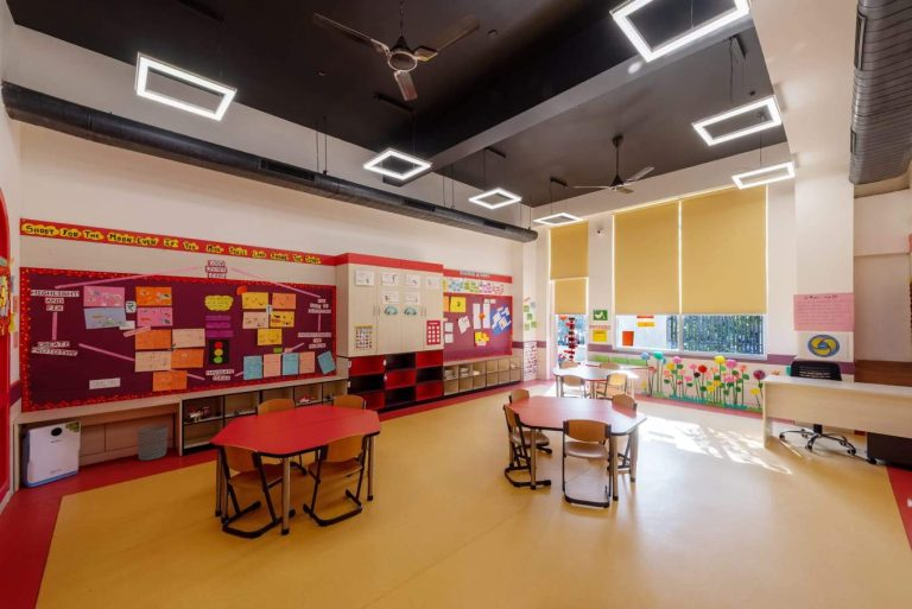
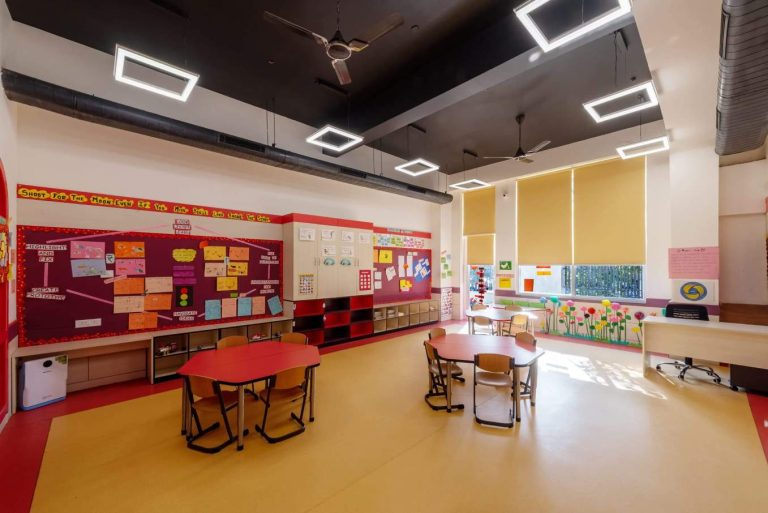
- waste bin [137,424,169,462]
